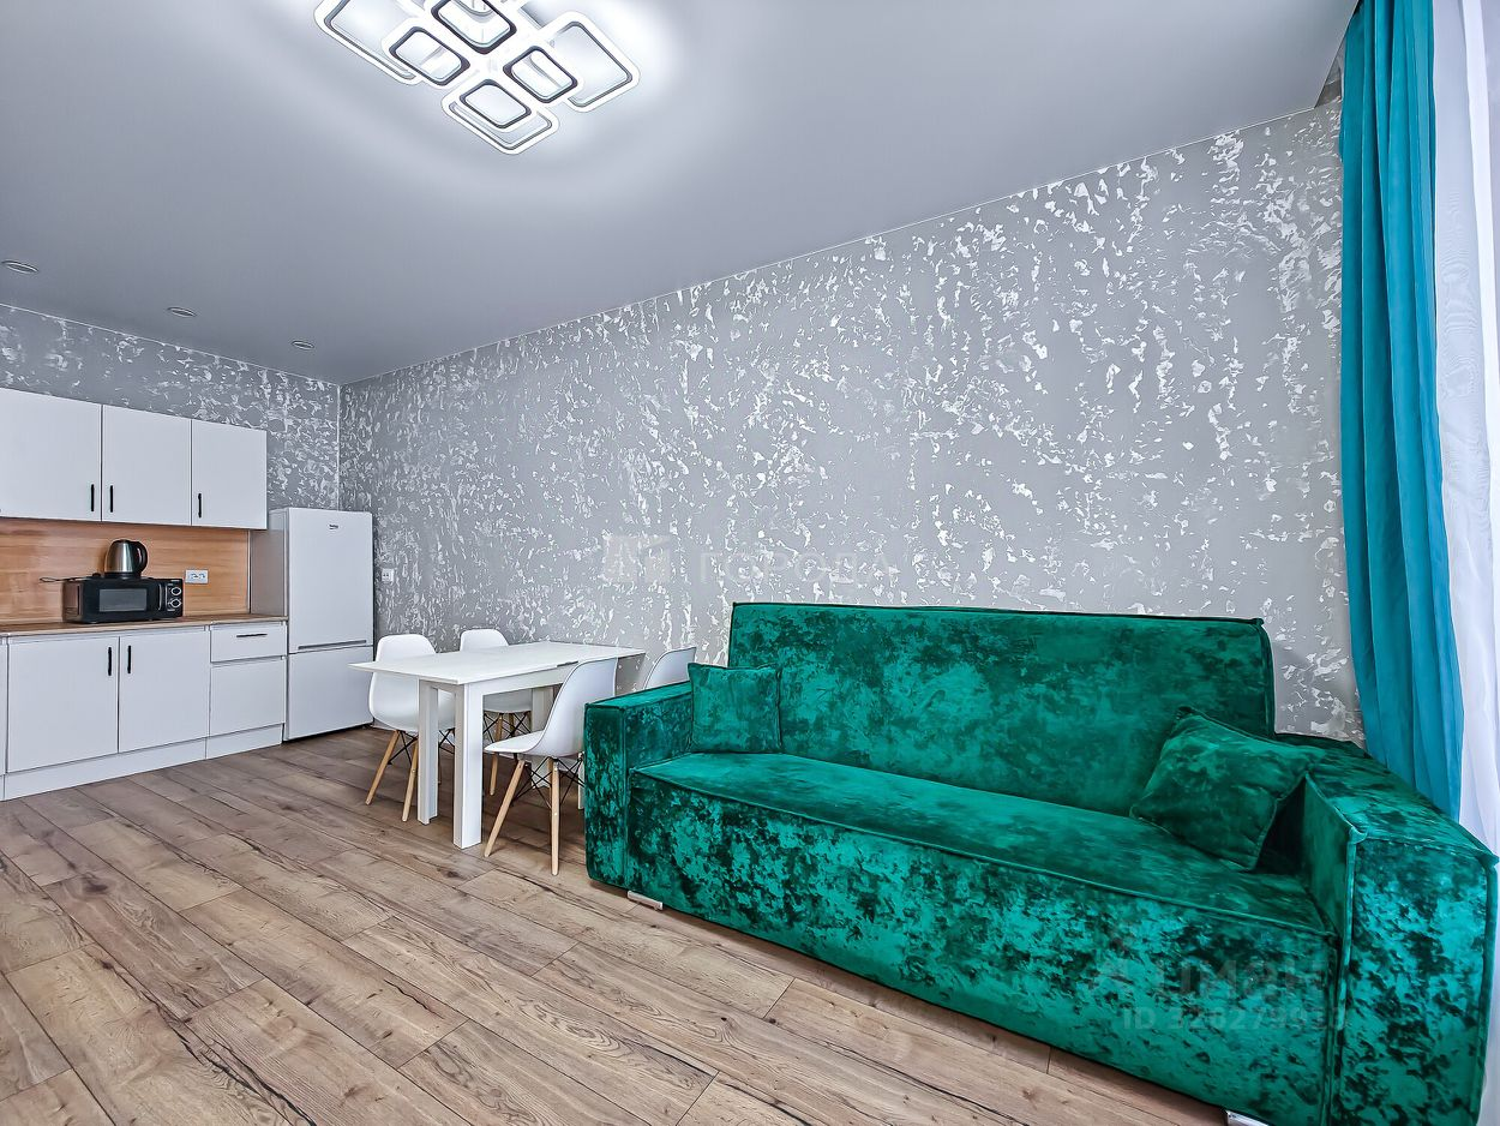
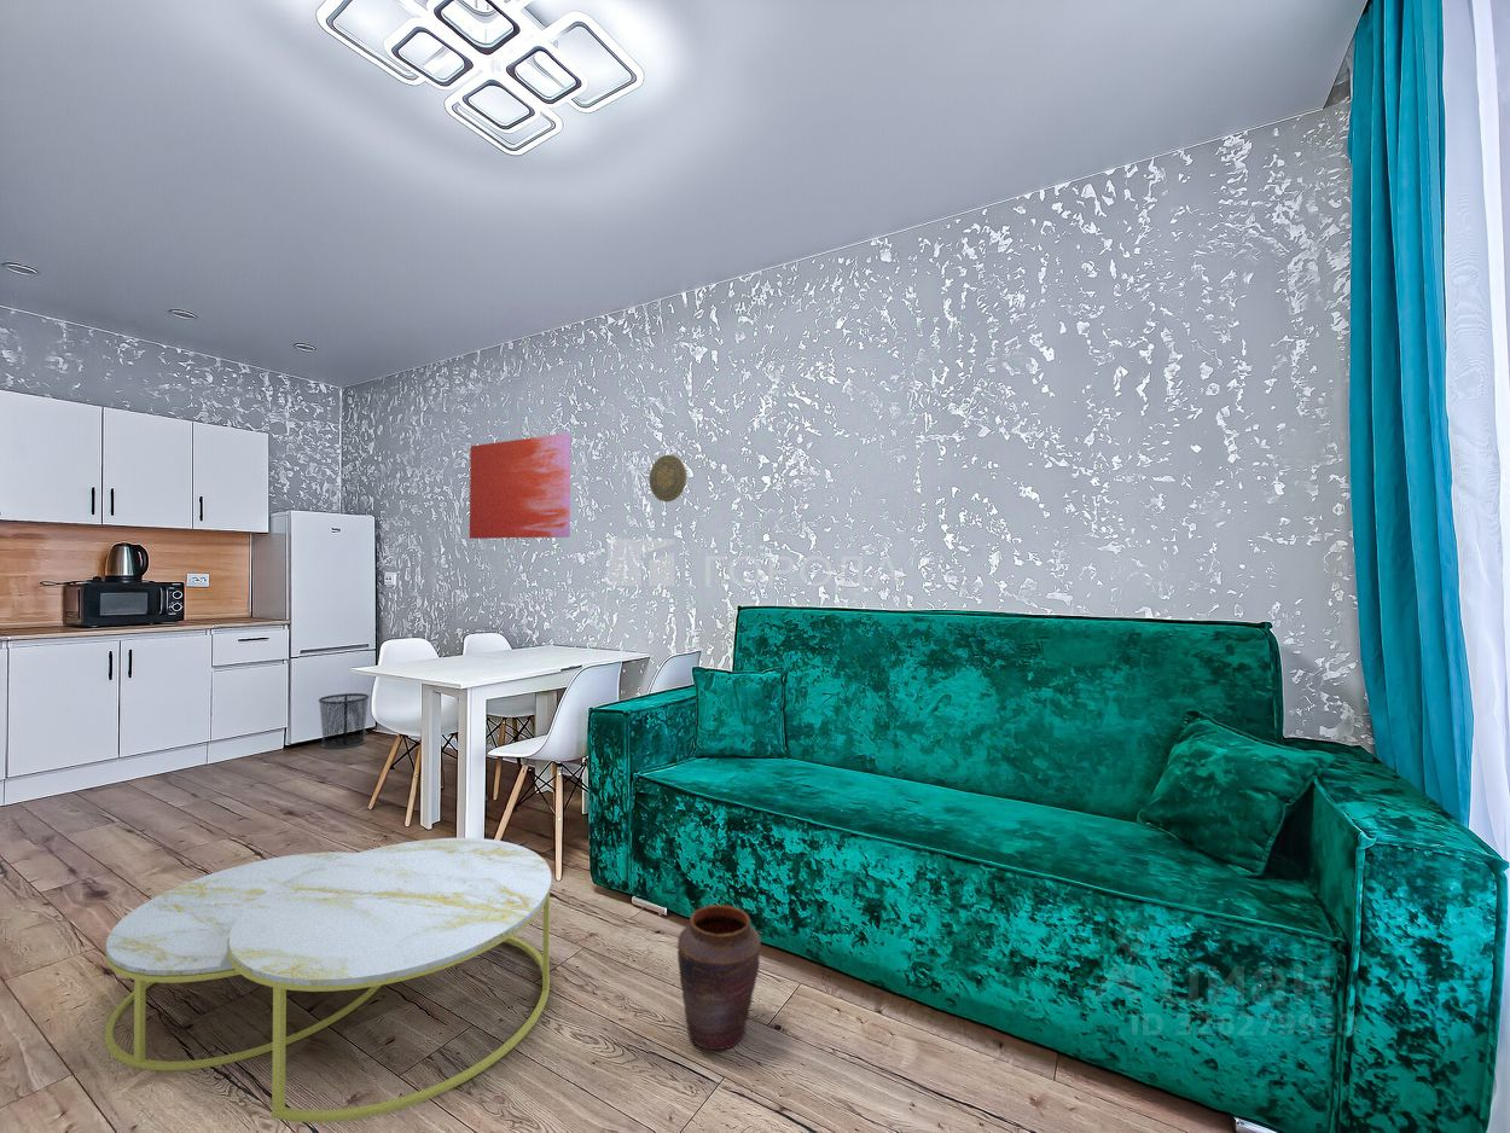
+ wall art [469,432,573,540]
+ vase [676,904,762,1051]
+ waste bin [318,692,371,750]
+ coffee table [104,837,553,1125]
+ decorative plate [649,454,687,502]
